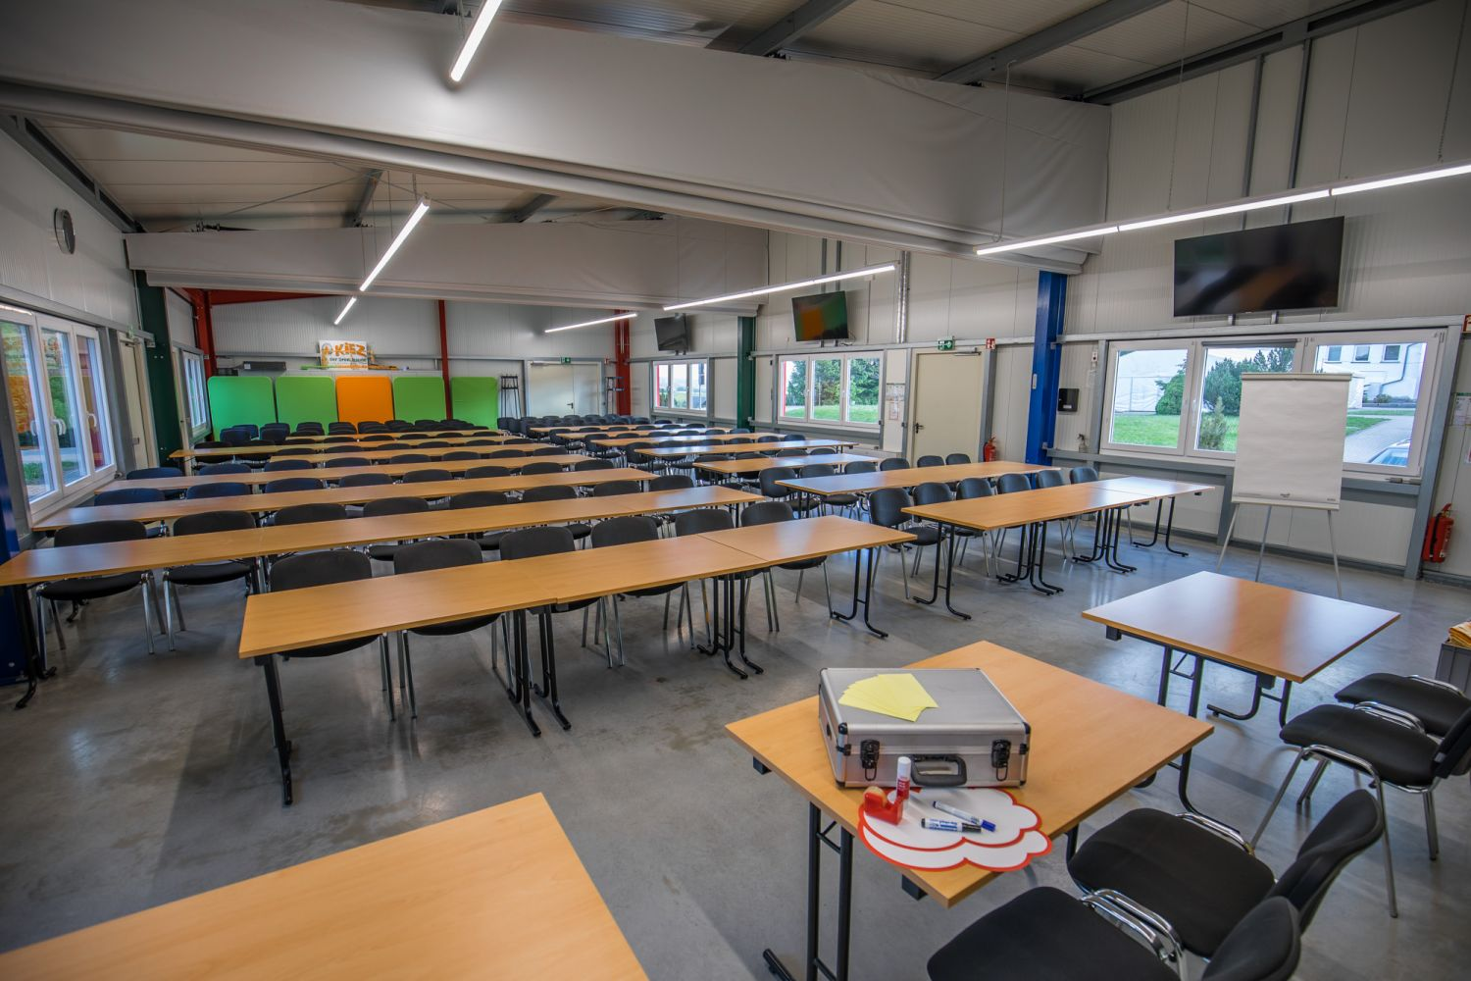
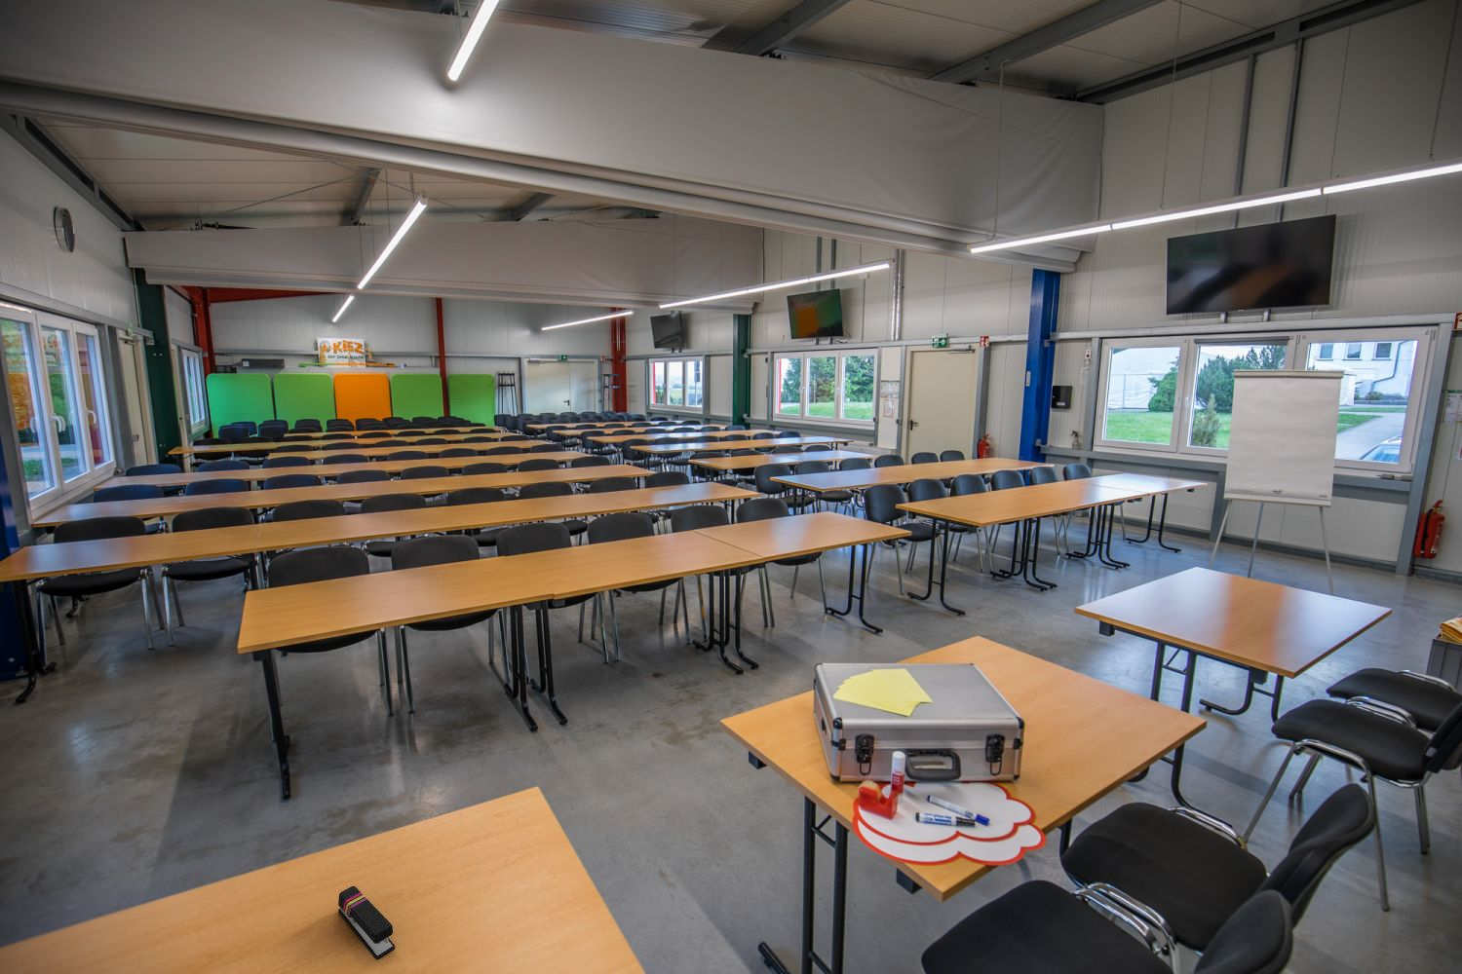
+ stapler [337,885,396,961]
